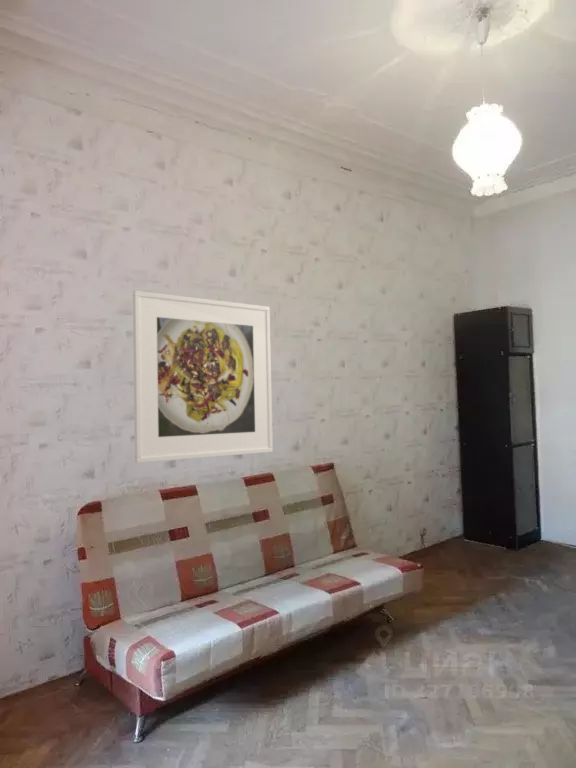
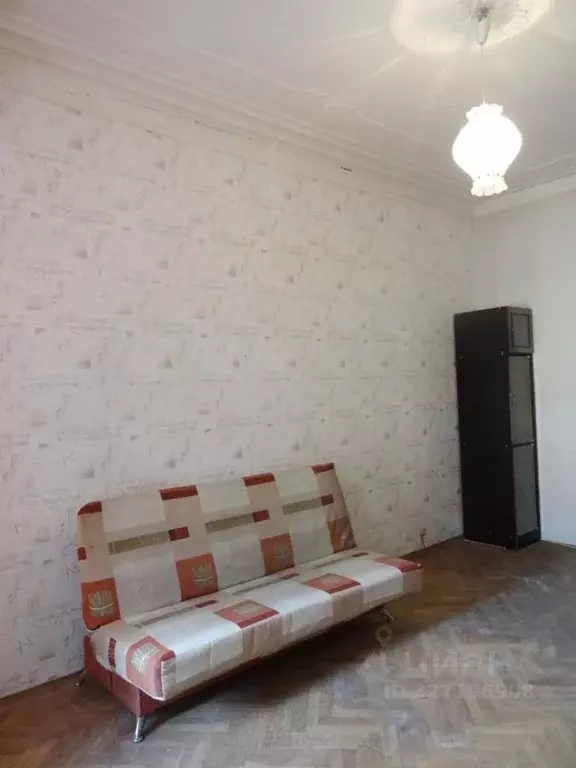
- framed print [132,290,274,464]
